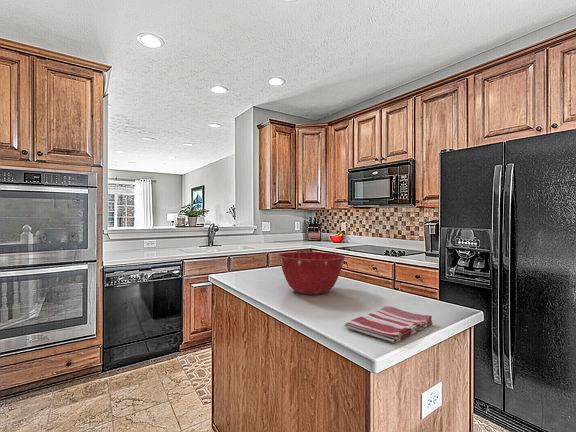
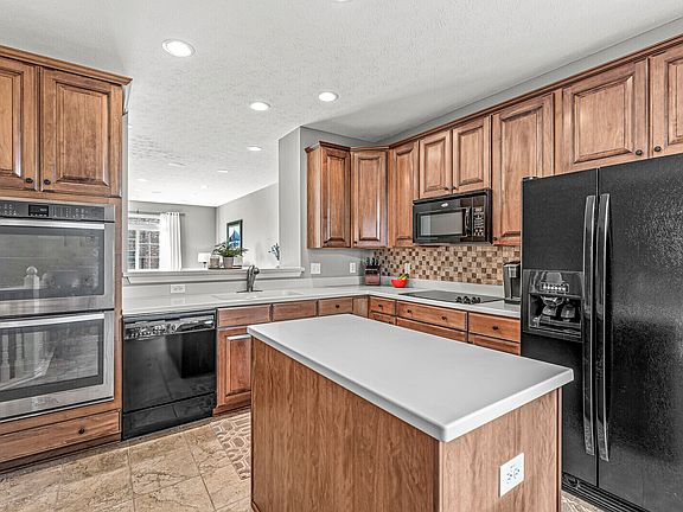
- mixing bowl [277,251,346,295]
- dish towel [344,305,434,344]
